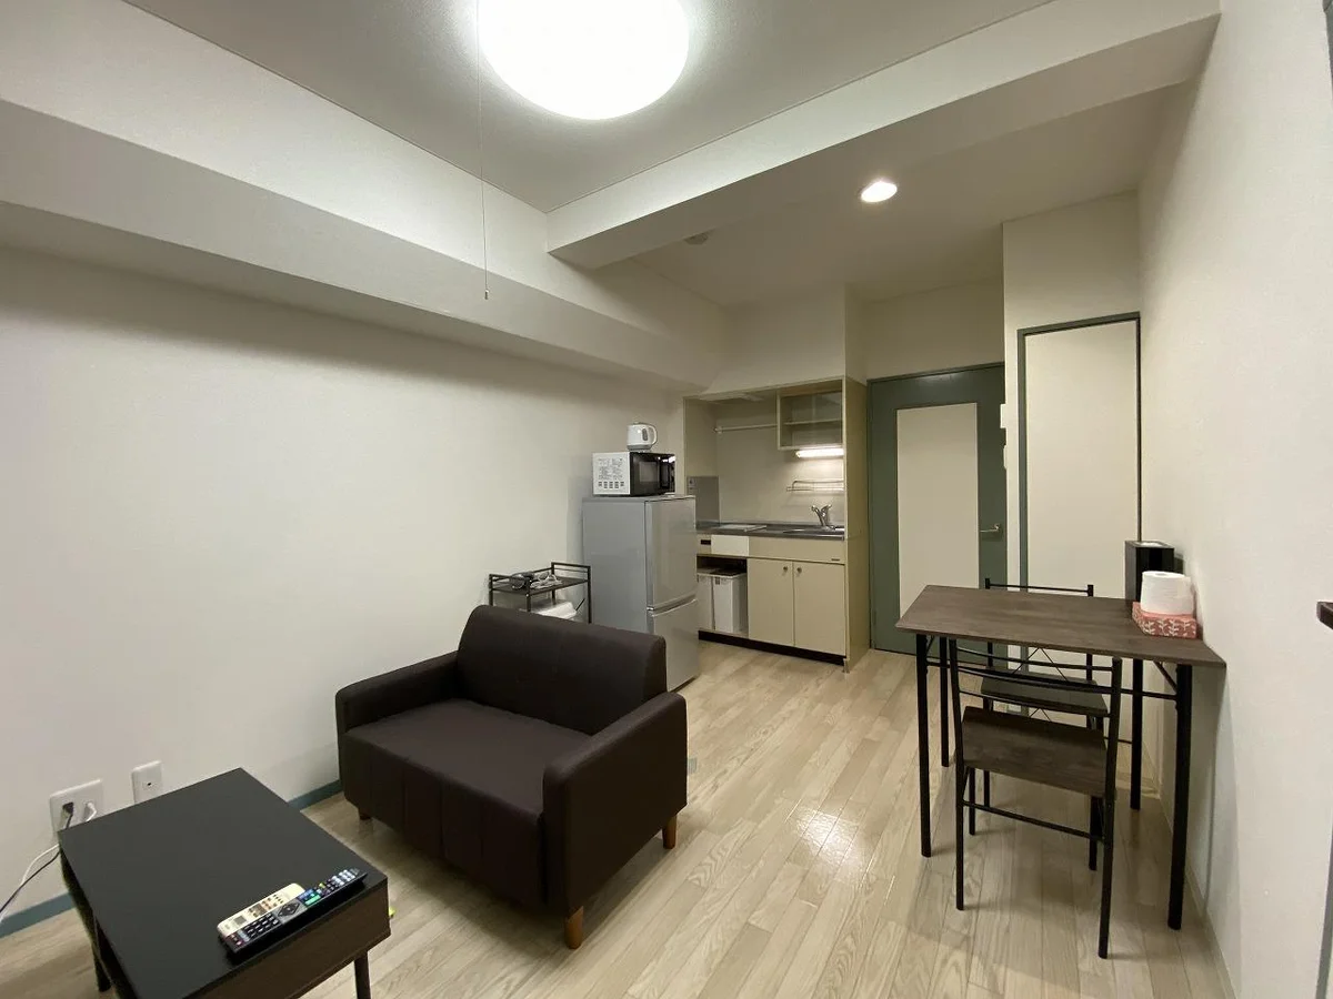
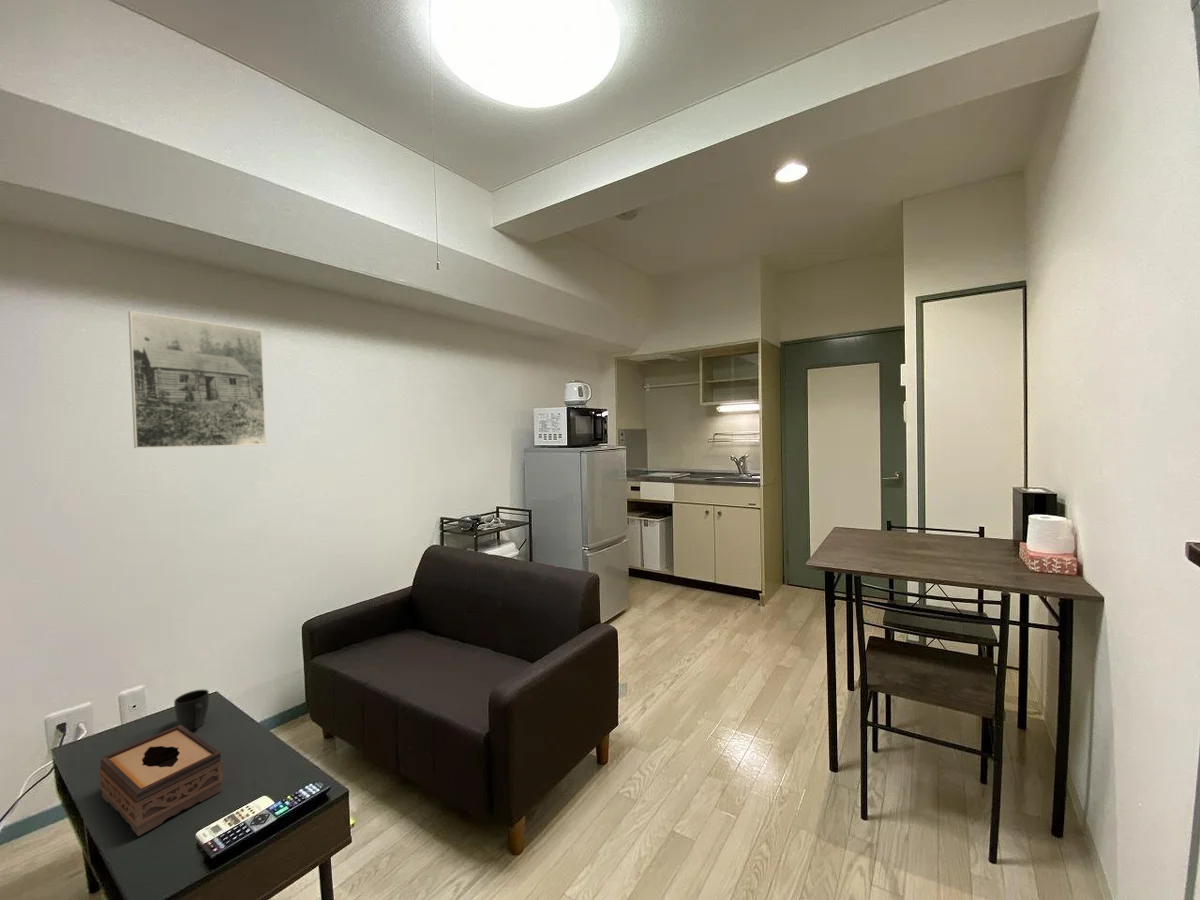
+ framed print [127,310,267,449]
+ mug [173,689,210,731]
+ tissue box [98,725,224,837]
